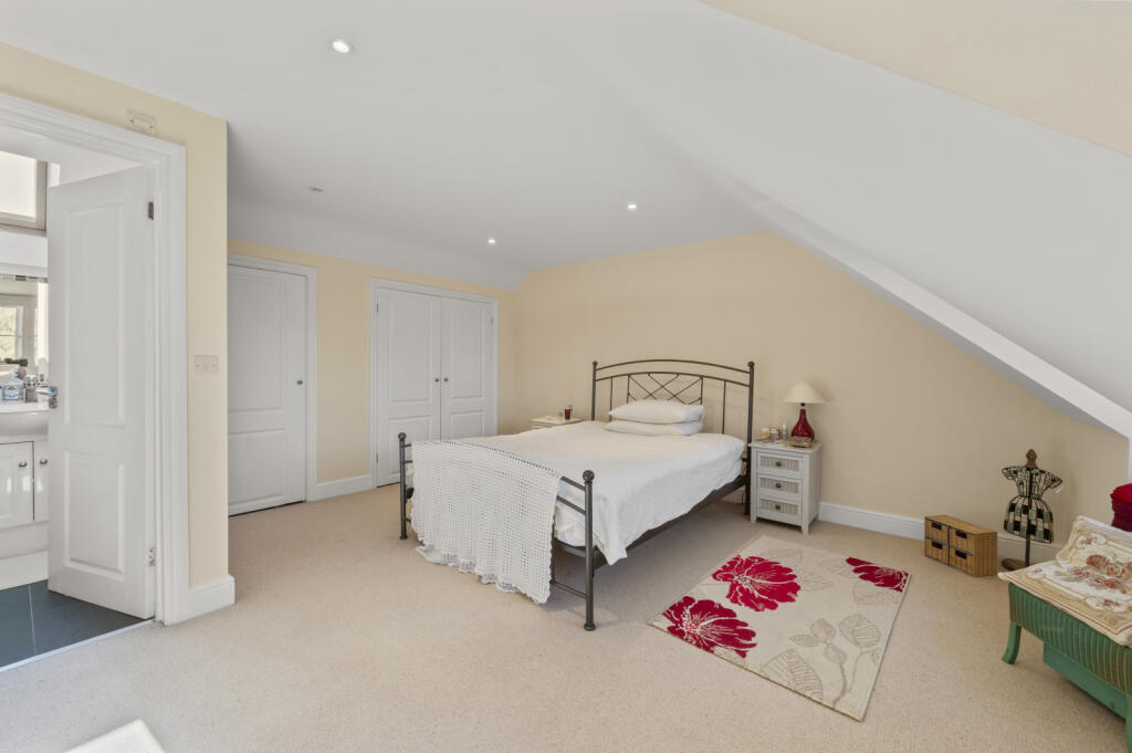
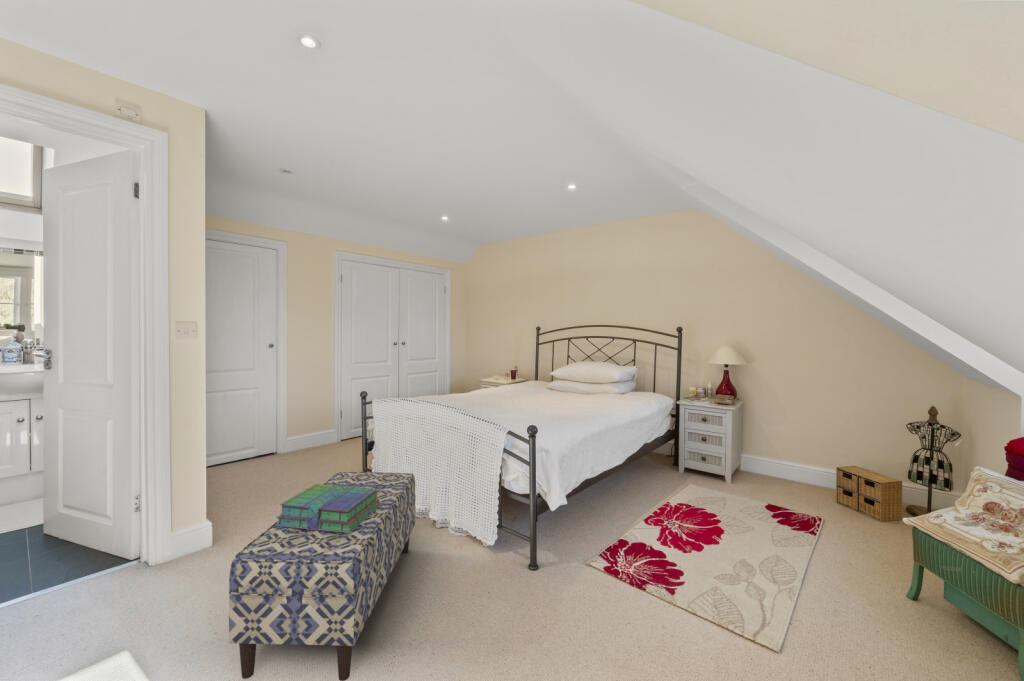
+ bench [228,471,417,681]
+ stack of books [275,483,380,533]
